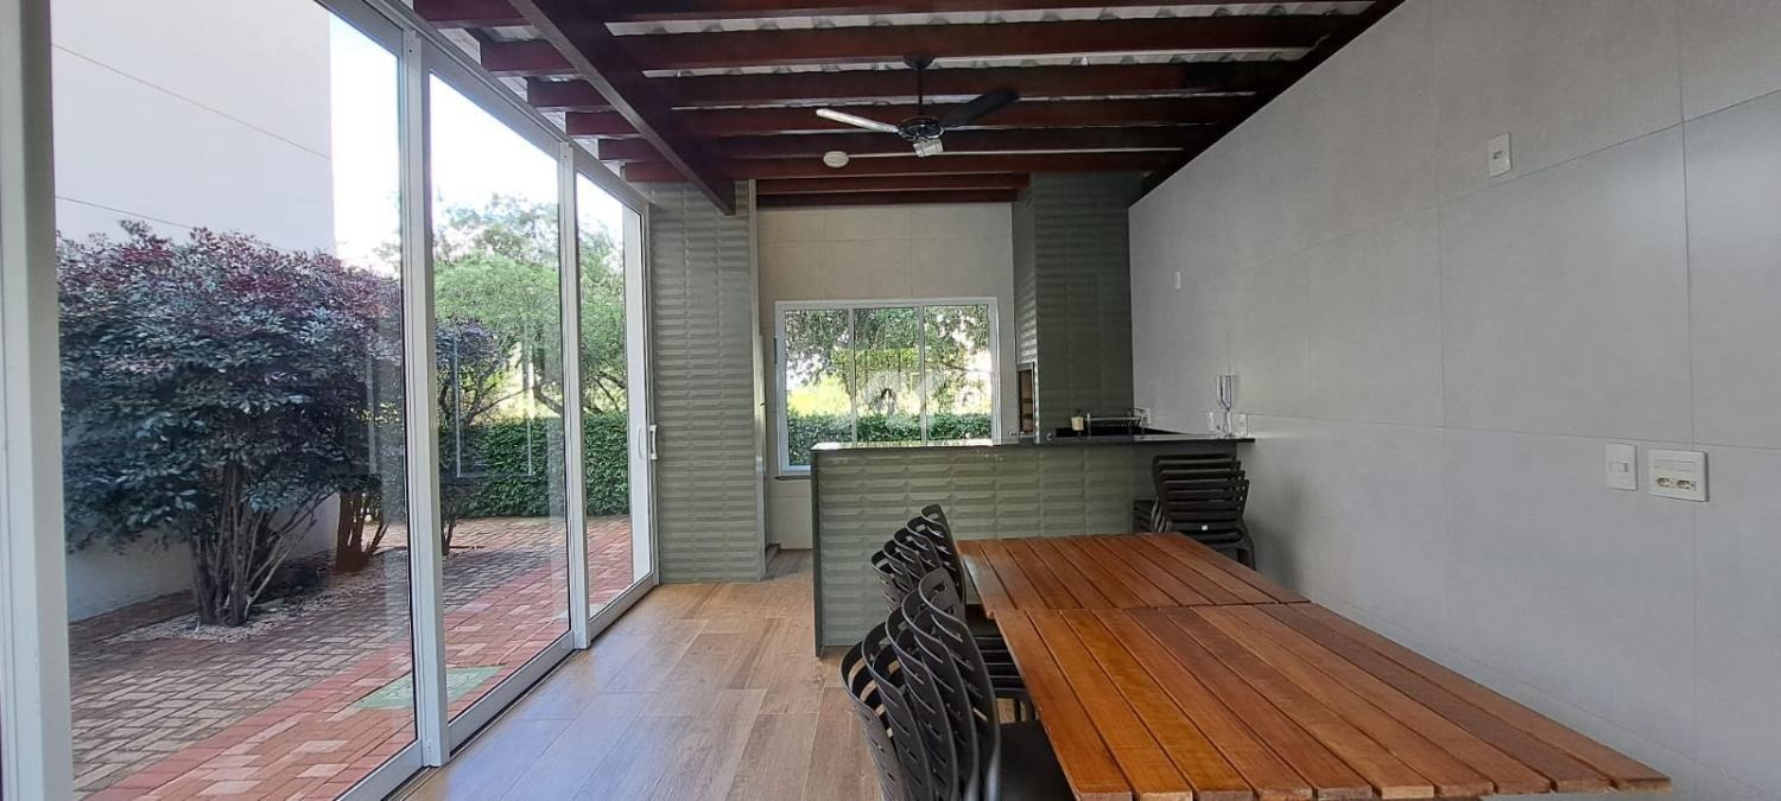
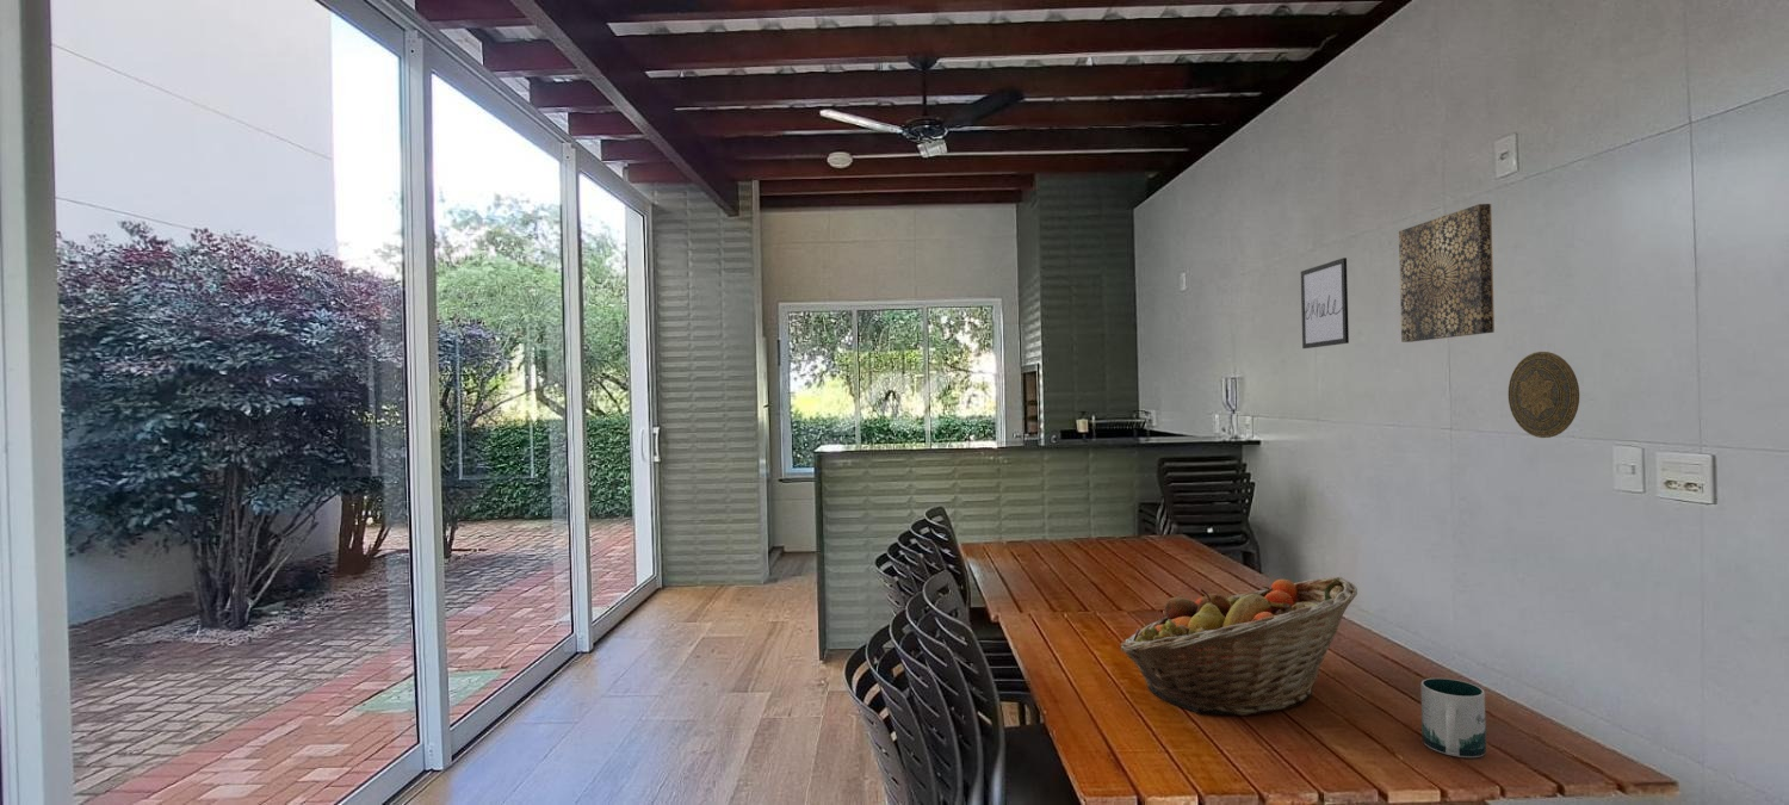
+ decorative plate [1508,351,1580,439]
+ fruit basket [1120,576,1358,717]
+ wall art [1300,256,1350,349]
+ wall art [1398,203,1496,343]
+ mug [1419,677,1487,758]
